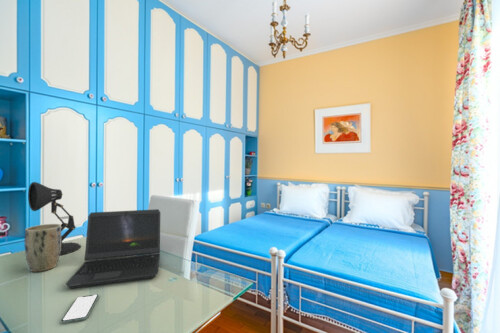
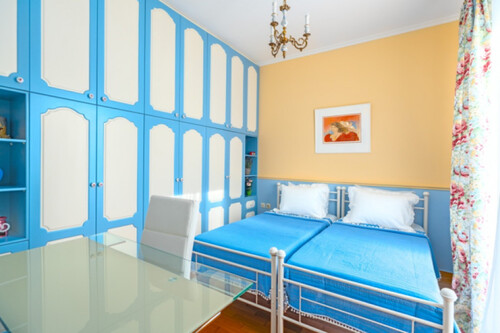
- smartphone [60,293,99,324]
- desk lamp [27,181,82,256]
- laptop computer [65,208,161,290]
- plant pot [23,223,62,273]
